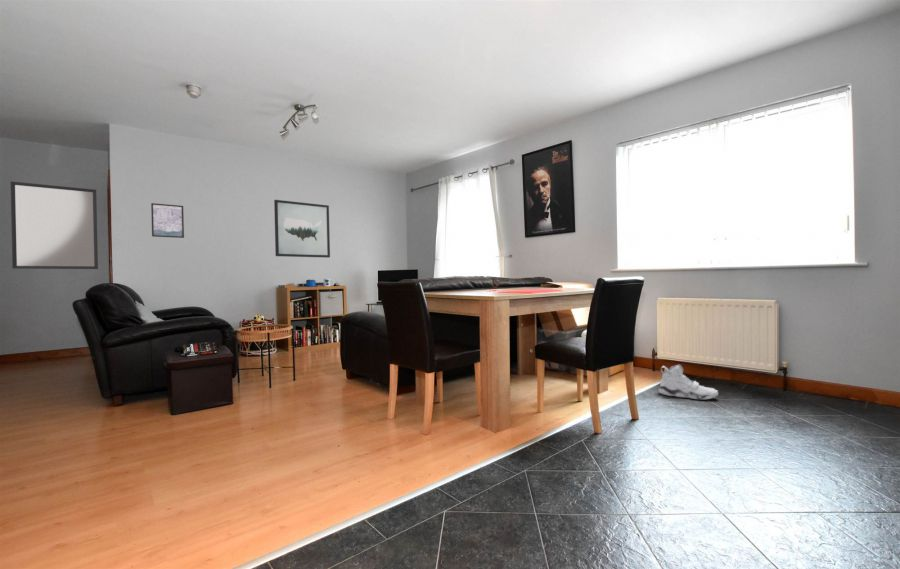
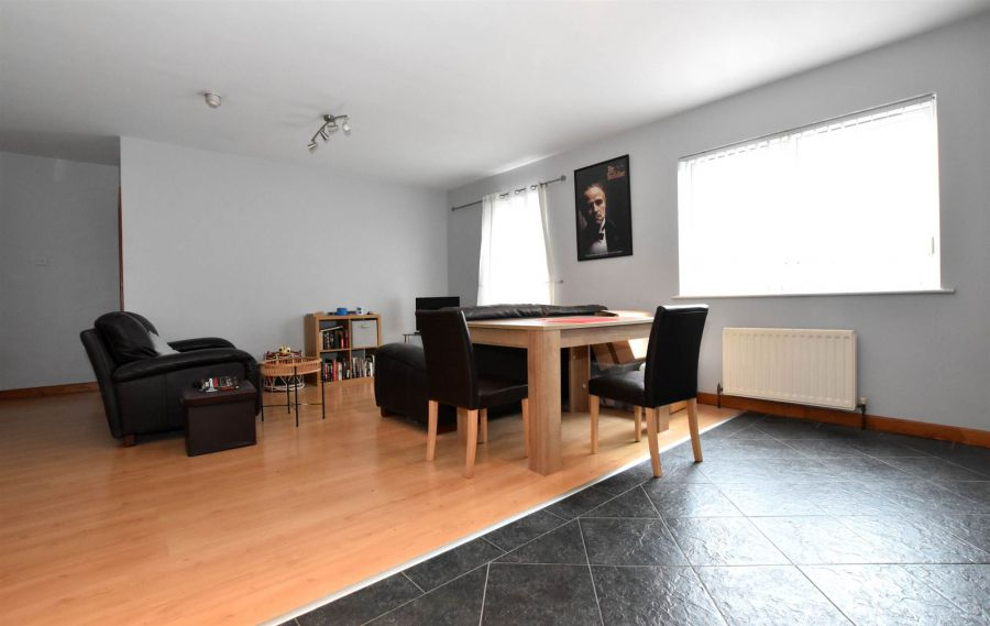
- home mirror [10,181,99,270]
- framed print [150,202,185,239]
- wall art [273,199,331,259]
- sneaker [658,364,719,400]
